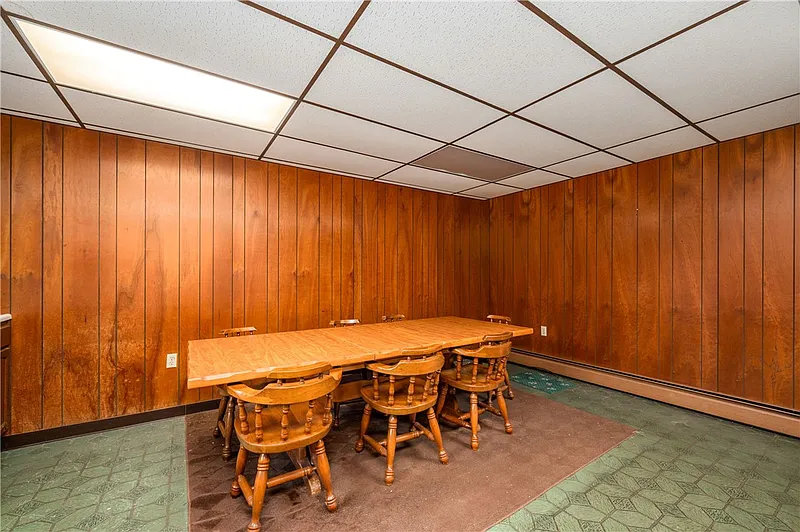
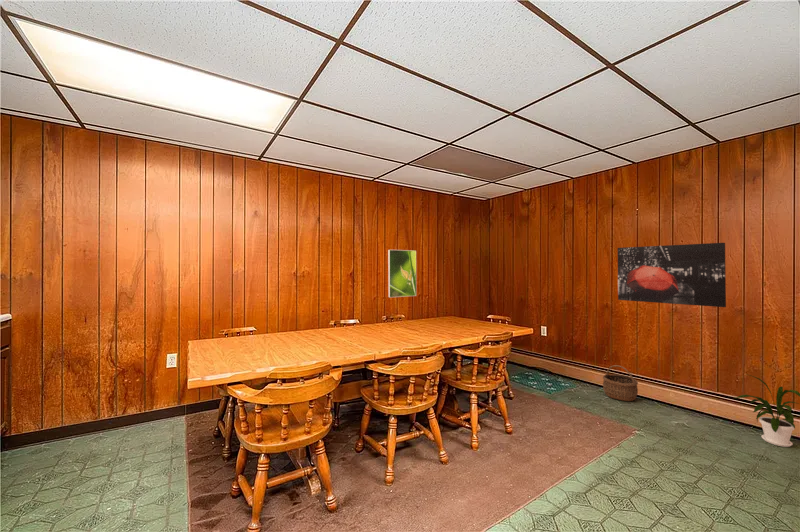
+ wall art [617,242,727,308]
+ house plant [734,373,800,448]
+ wicker basket [602,364,639,402]
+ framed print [387,249,417,298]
